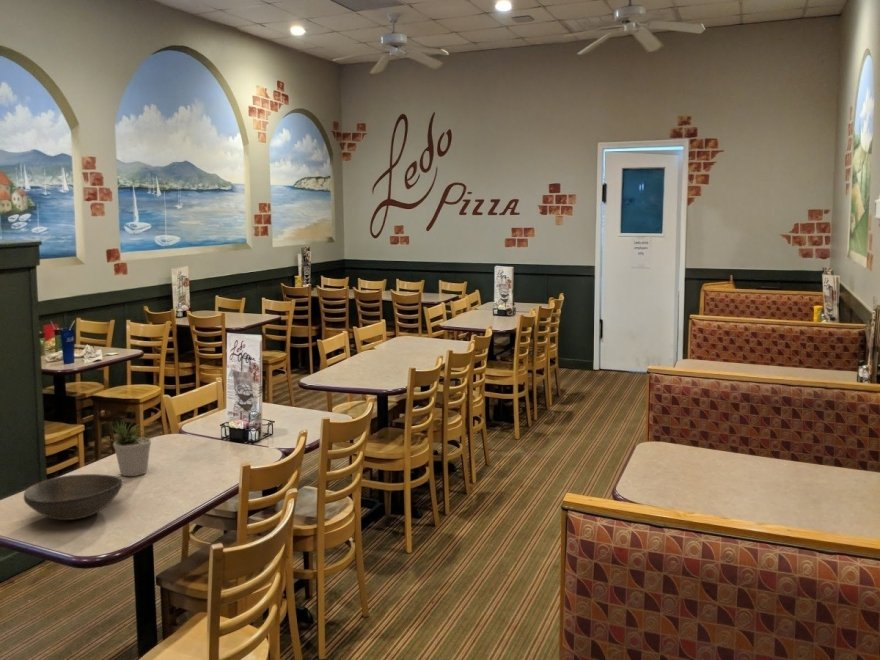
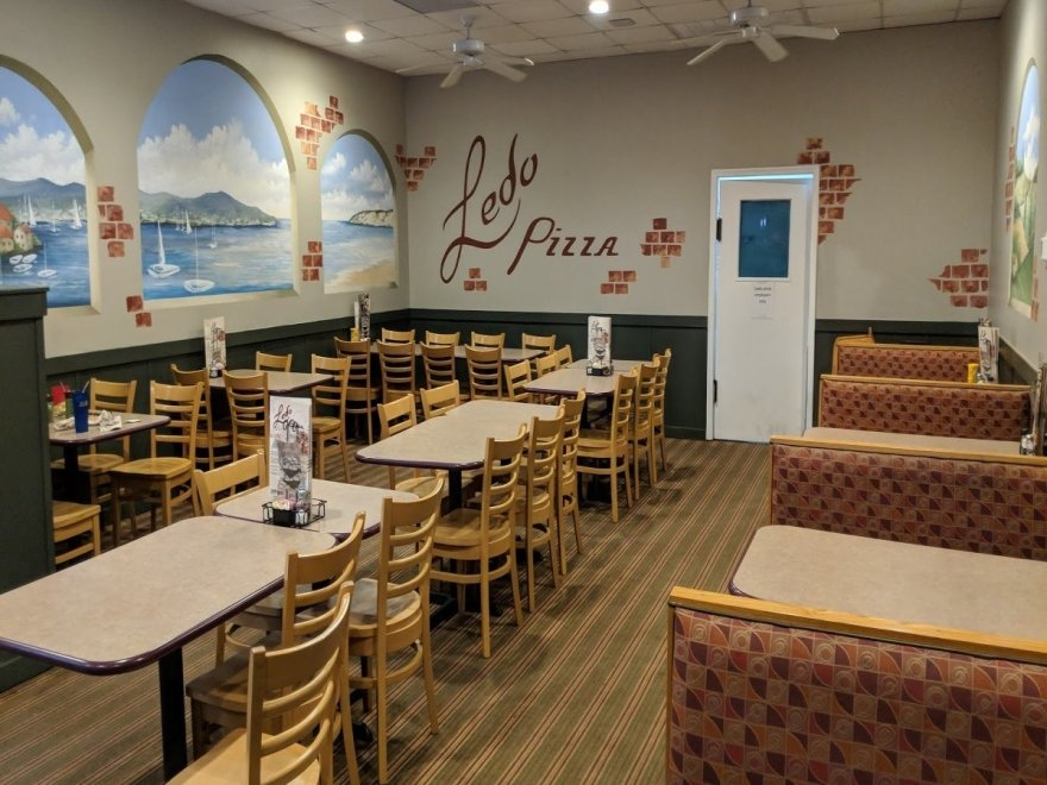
- potted plant [107,419,152,477]
- bowl [23,473,123,521]
